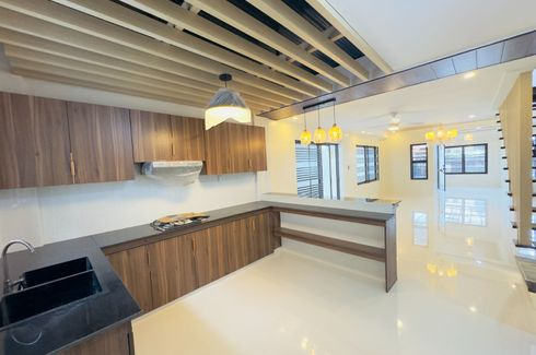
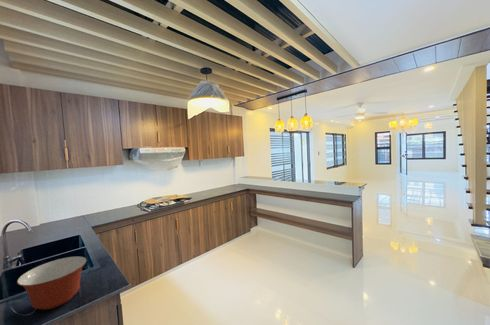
+ mixing bowl [16,256,87,311]
